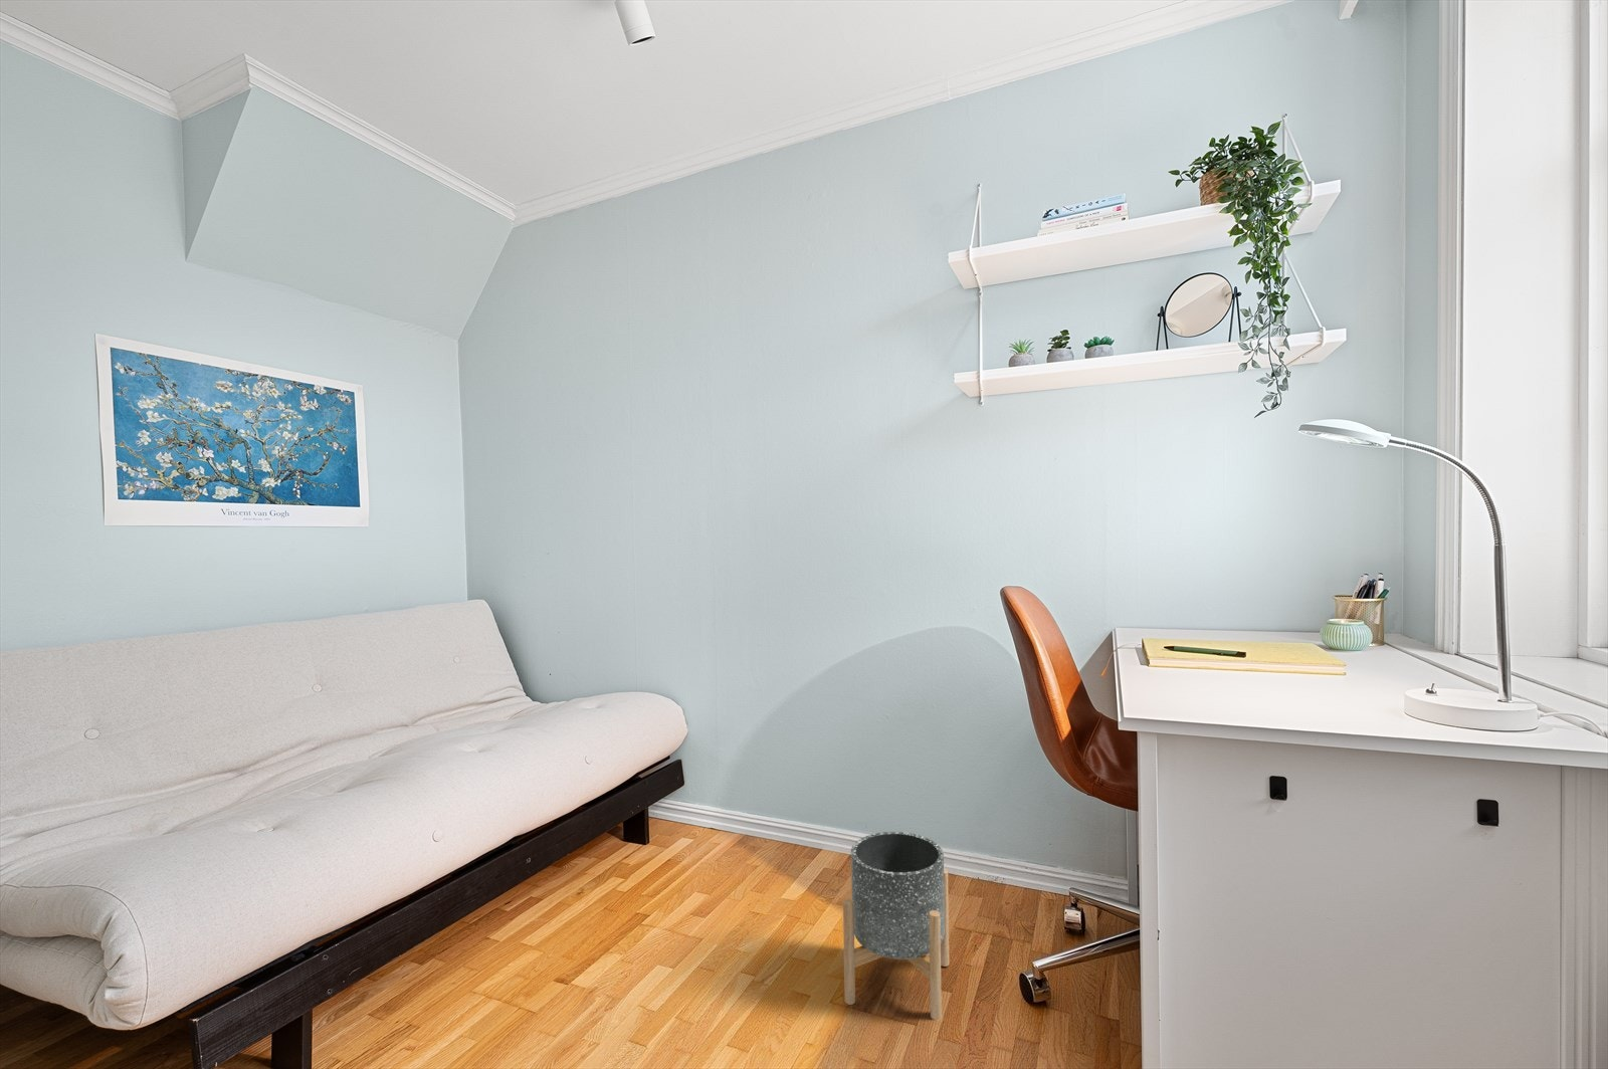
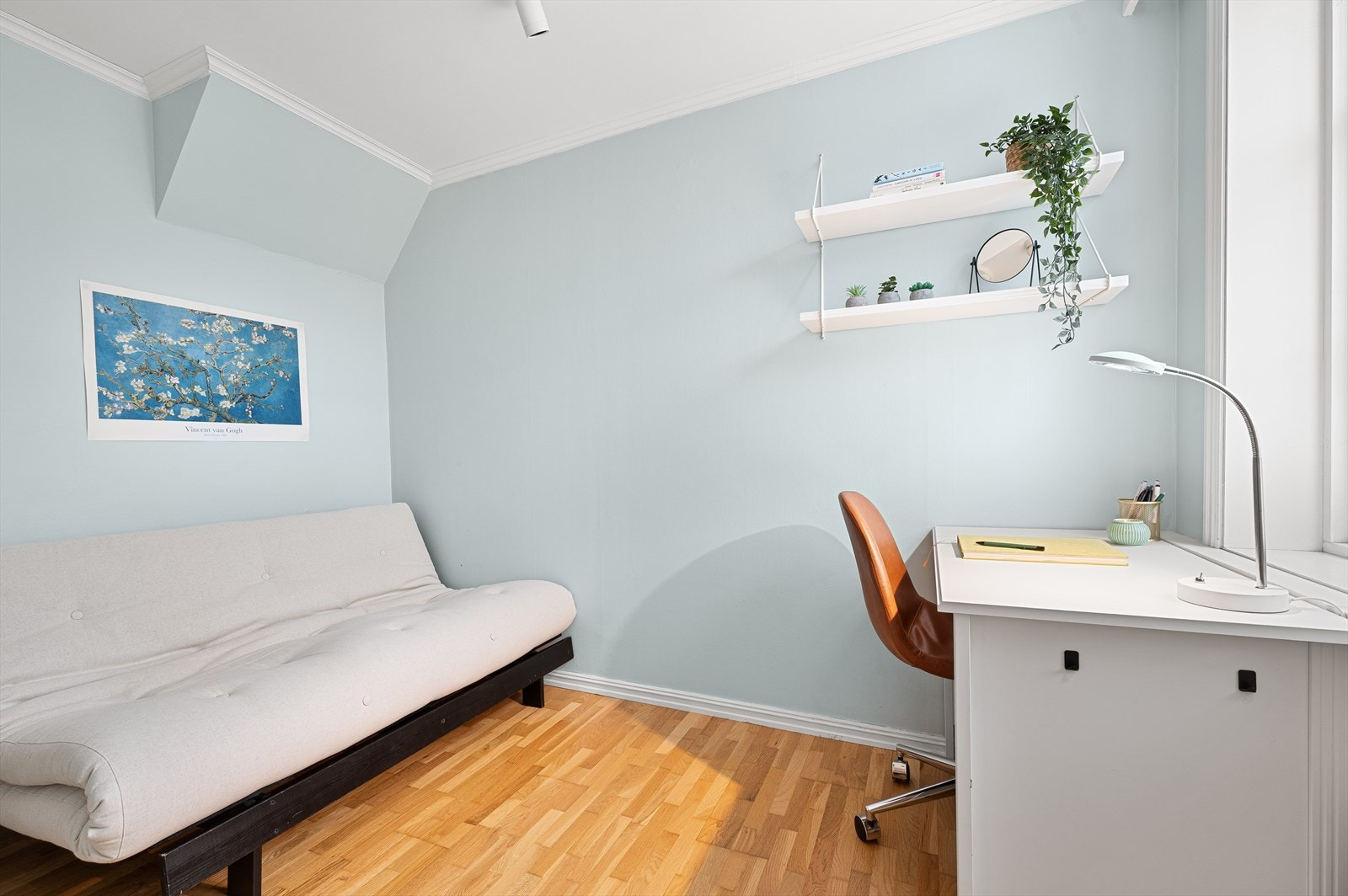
- planter [842,830,950,1021]
